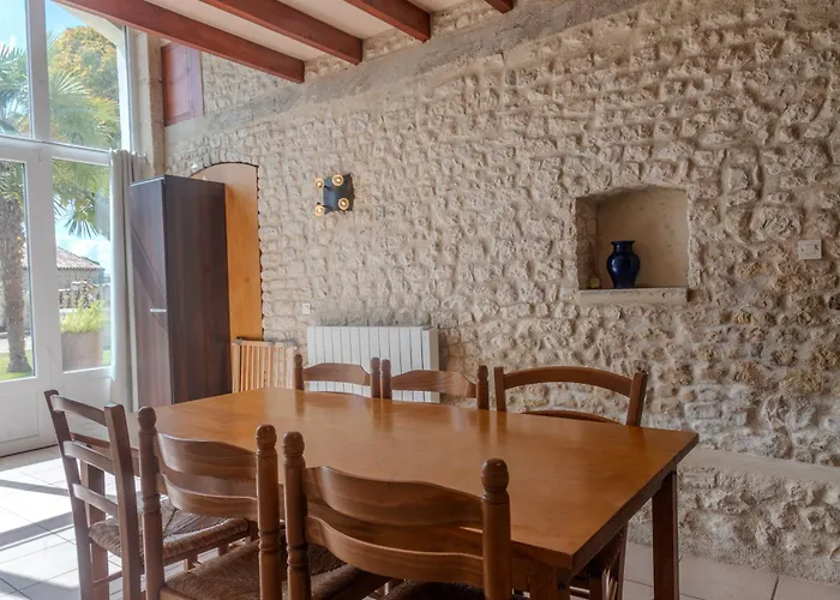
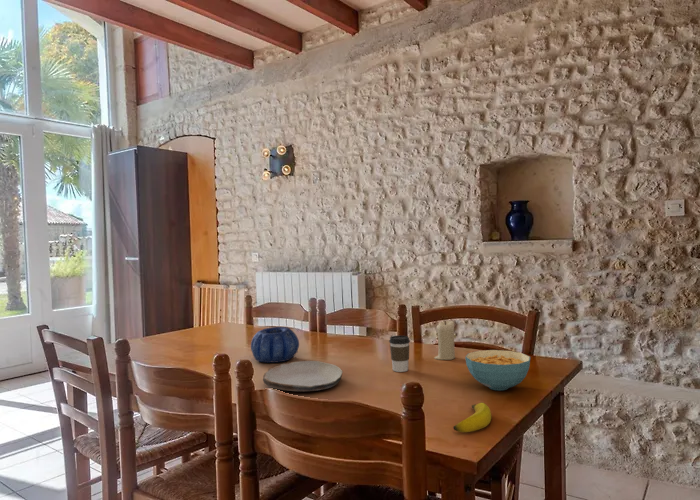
+ banana [452,402,492,433]
+ plate [262,360,344,392]
+ decorative bowl [250,326,300,364]
+ candle [433,319,456,361]
+ coffee cup [388,335,411,373]
+ cereal bowl [464,349,531,391]
